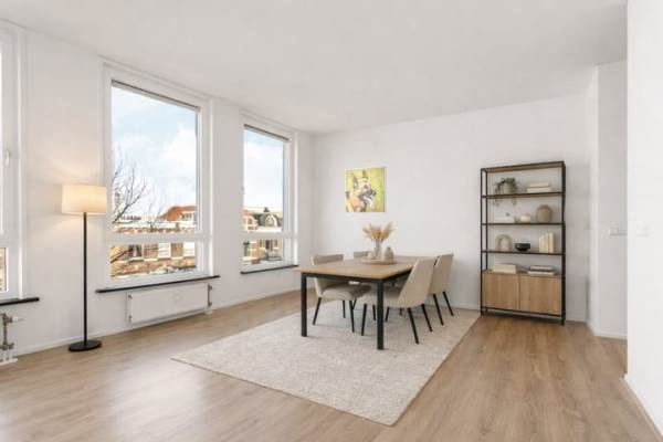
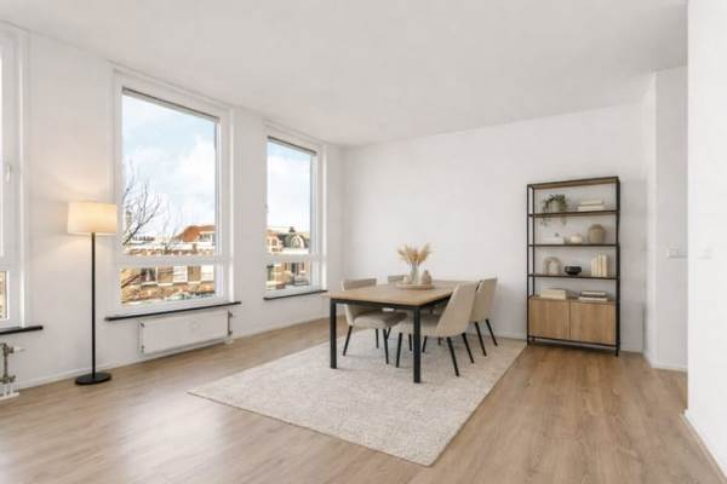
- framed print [344,165,387,214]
